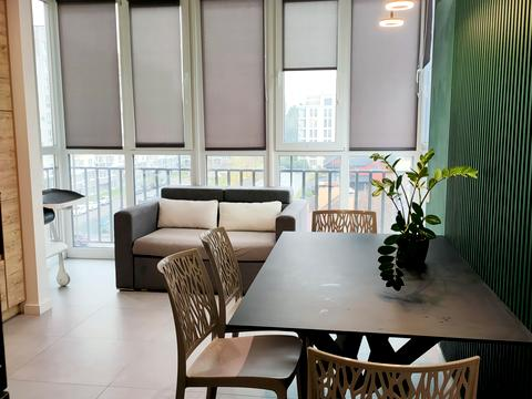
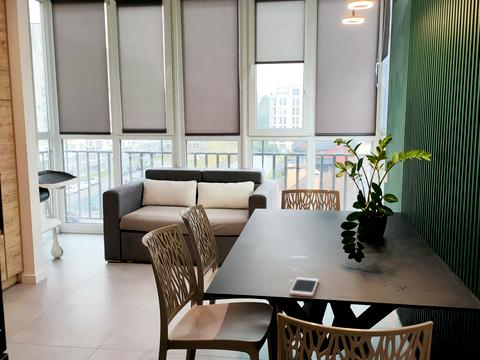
+ cell phone [289,276,319,298]
